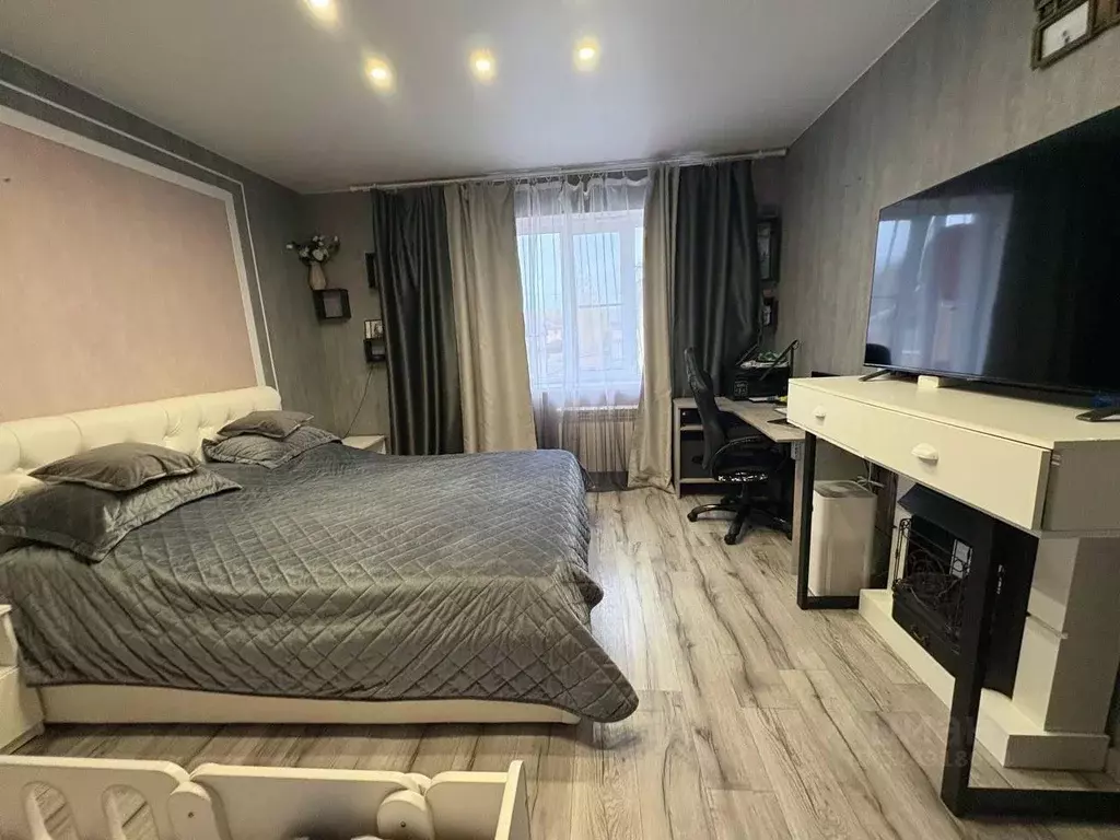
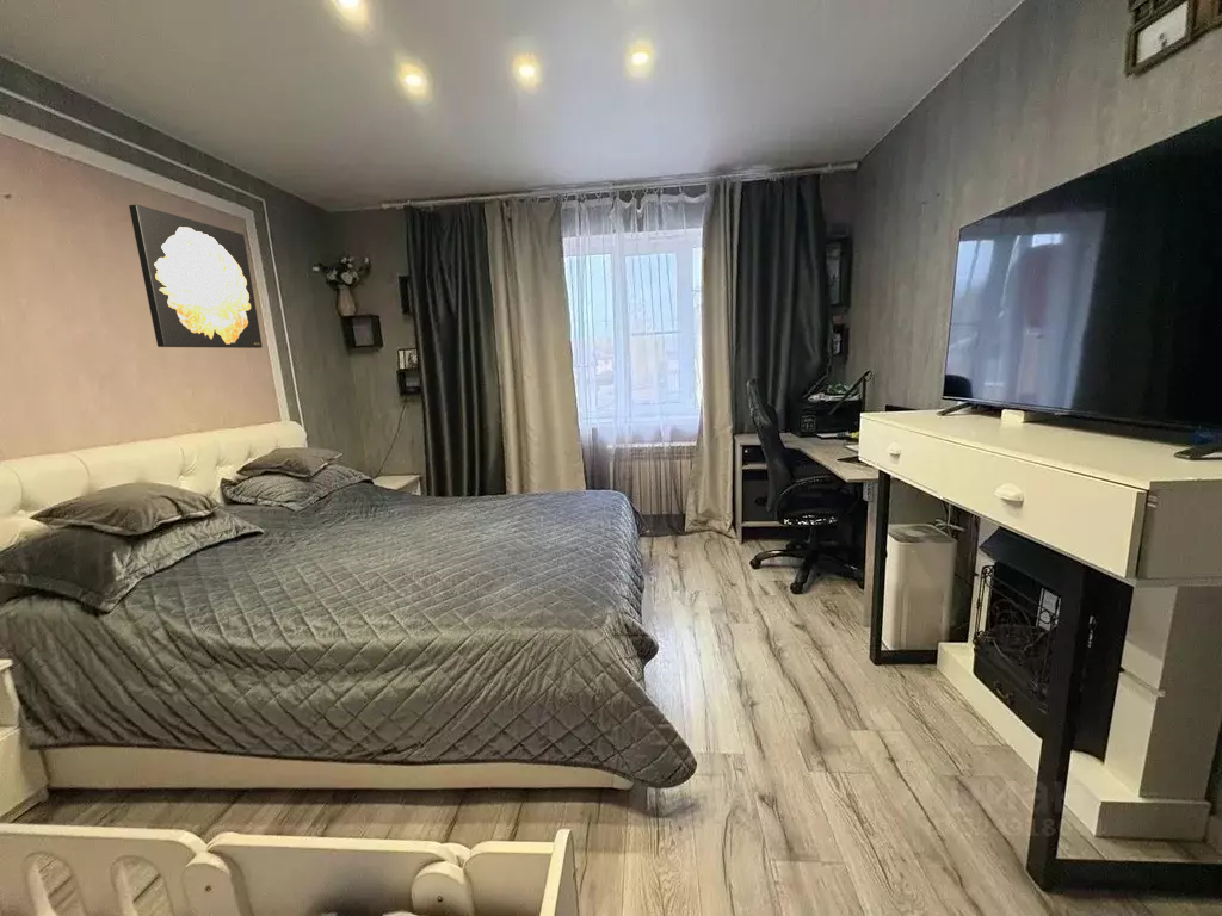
+ wall art [128,204,264,349]
